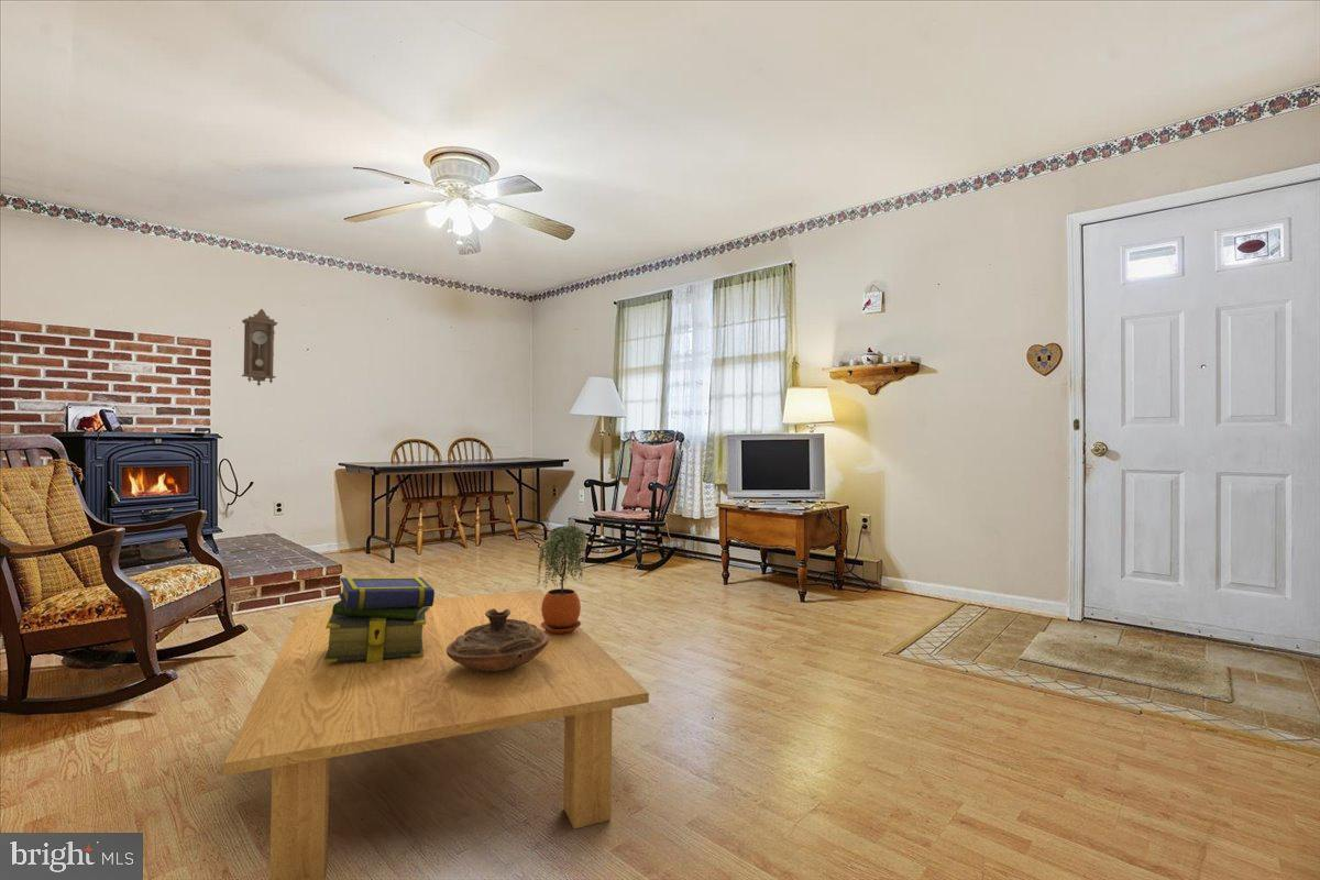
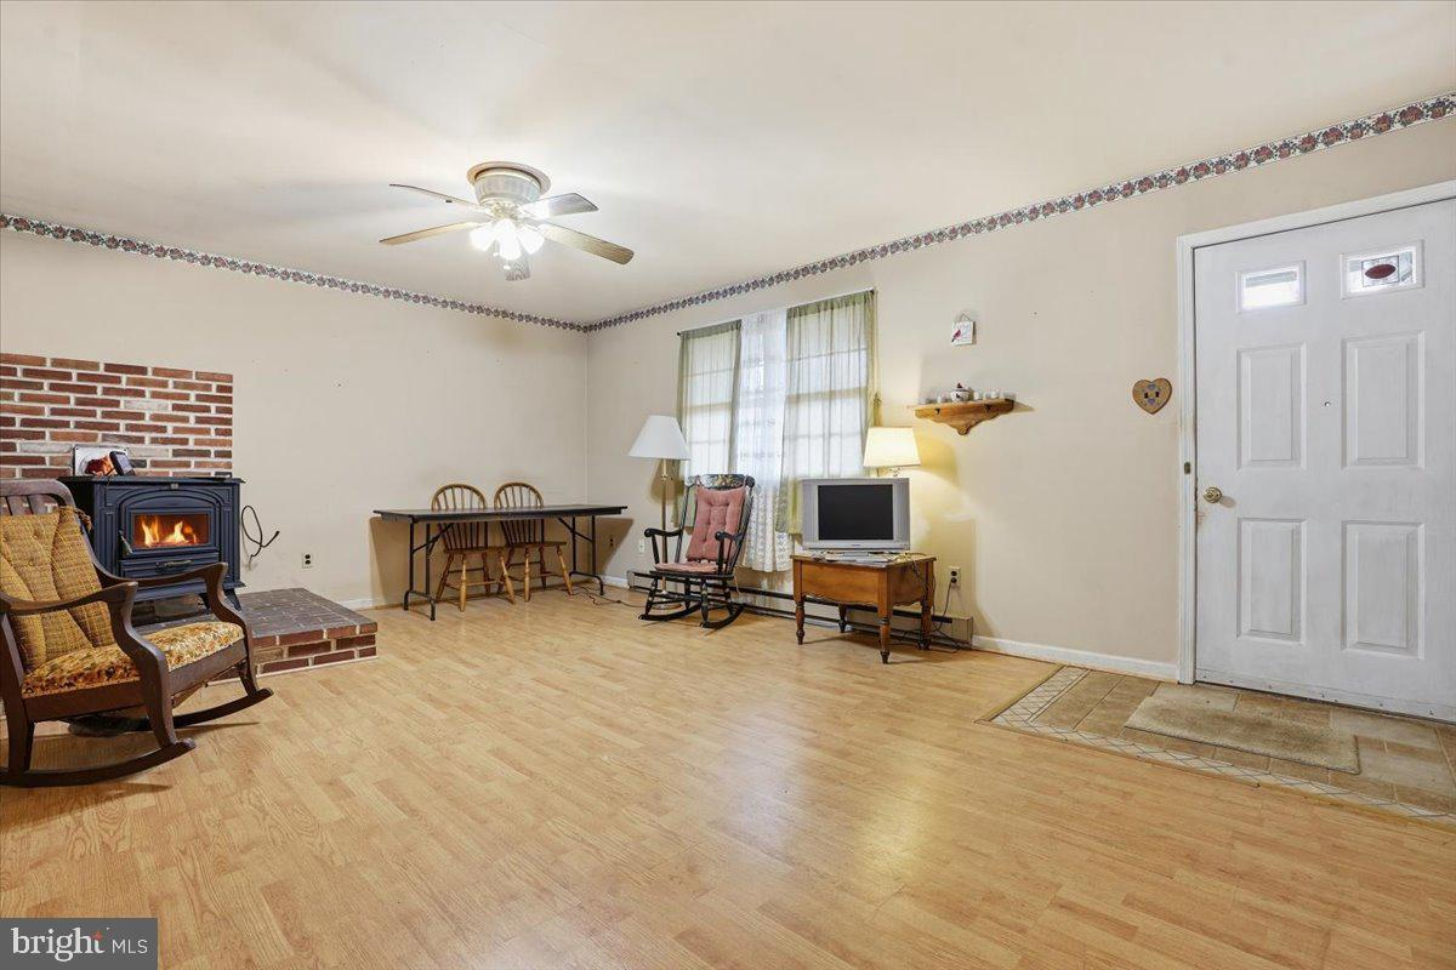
- stack of books [323,576,436,662]
- decorative bowl [447,608,549,672]
- coffee table [222,588,650,880]
- pendulum clock [241,308,279,387]
- potted plant [536,525,586,634]
